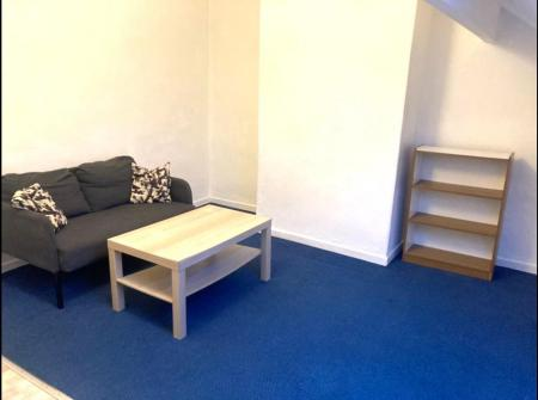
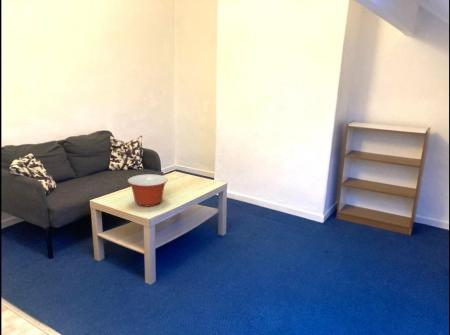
+ mixing bowl [127,173,169,208]
